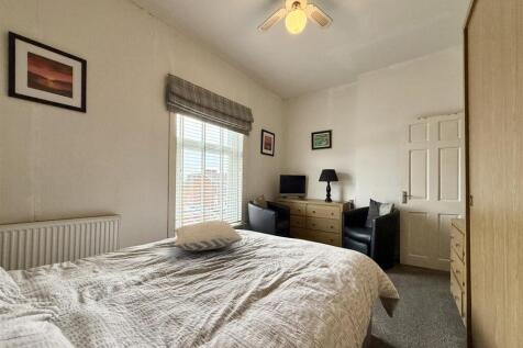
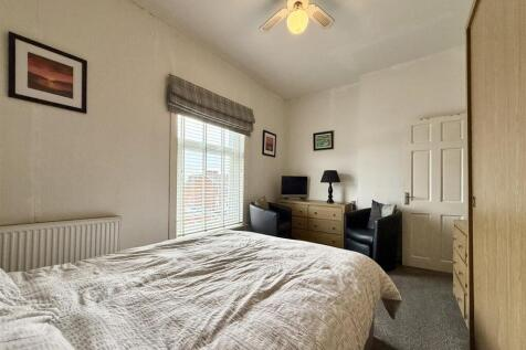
- pillow [173,220,244,251]
